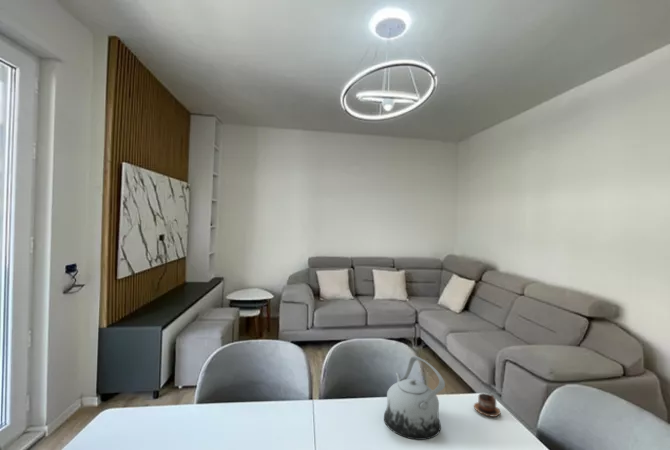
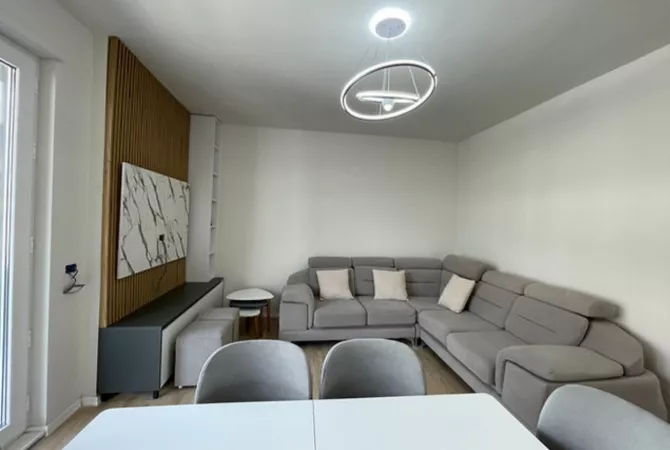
- cup [473,392,502,418]
- teapot [383,355,446,441]
